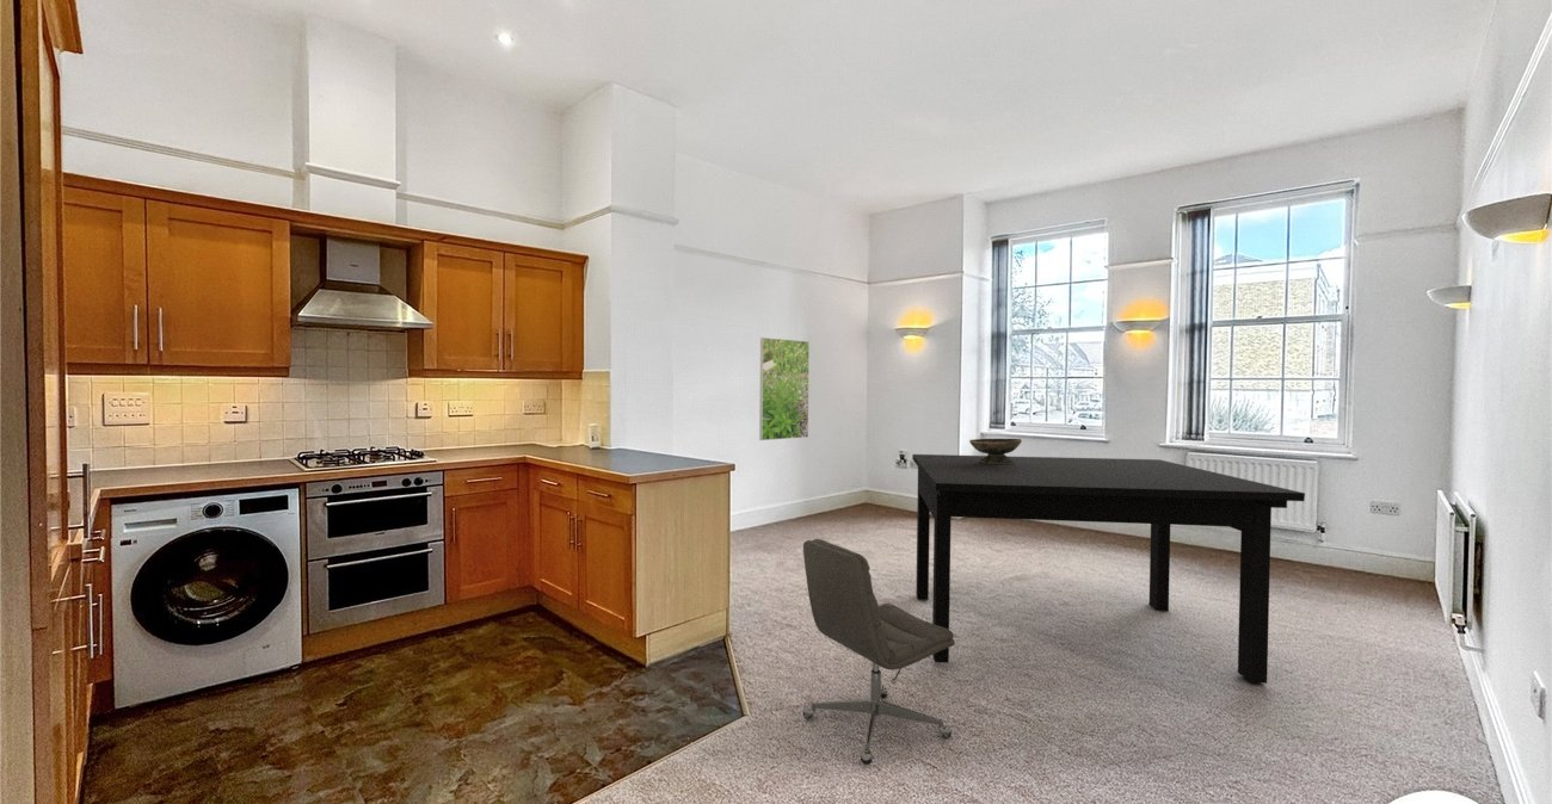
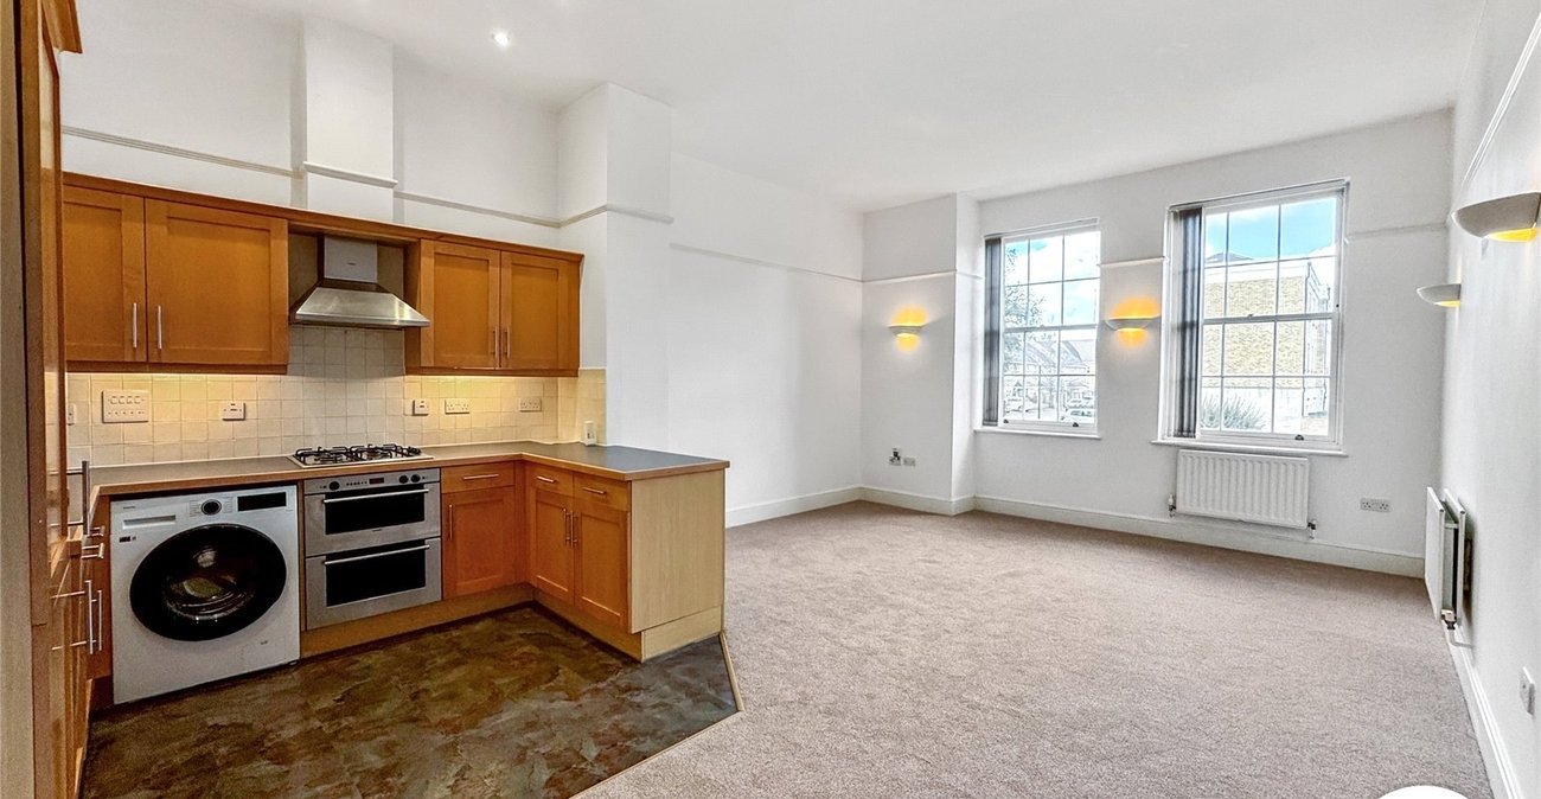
- decorative bowl [968,438,1023,464]
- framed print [758,336,811,441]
- dining table [911,453,1306,685]
- chair [802,538,956,766]
